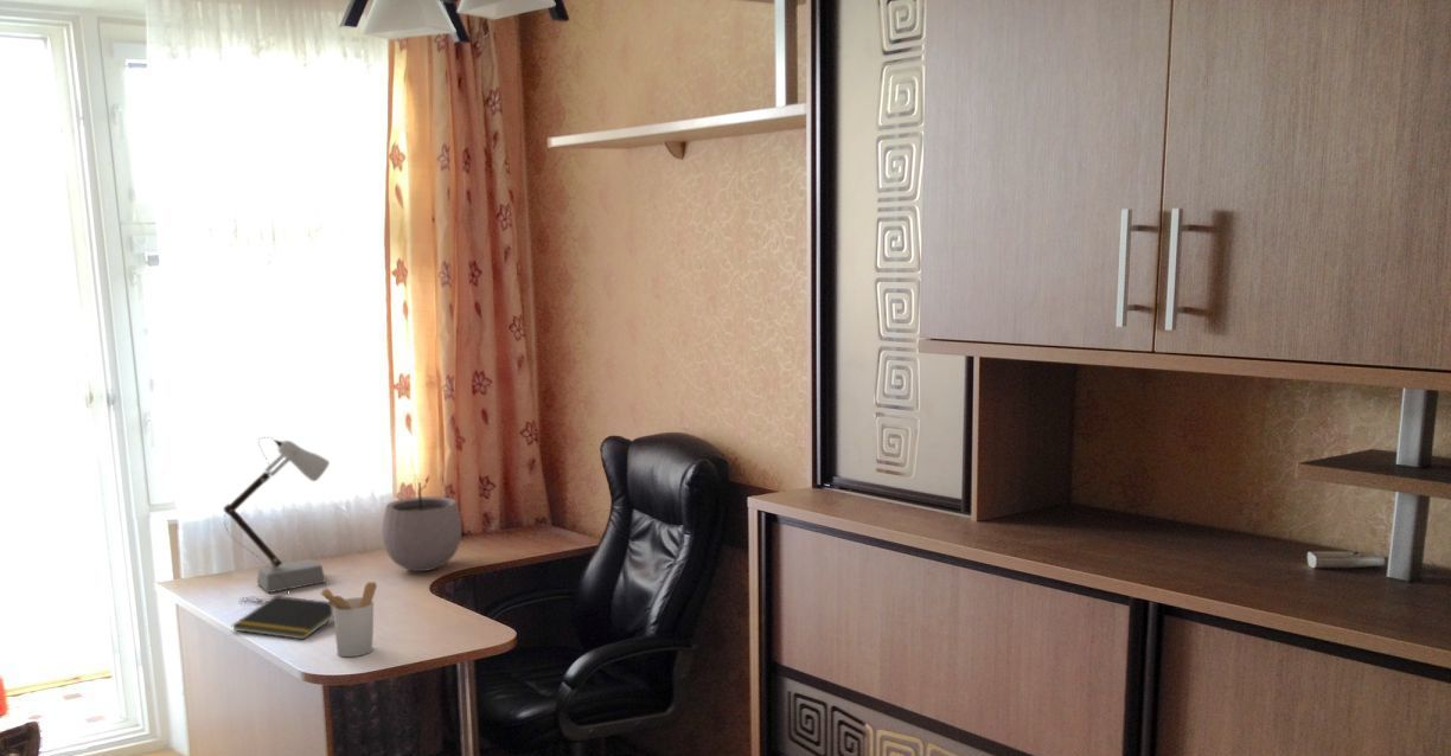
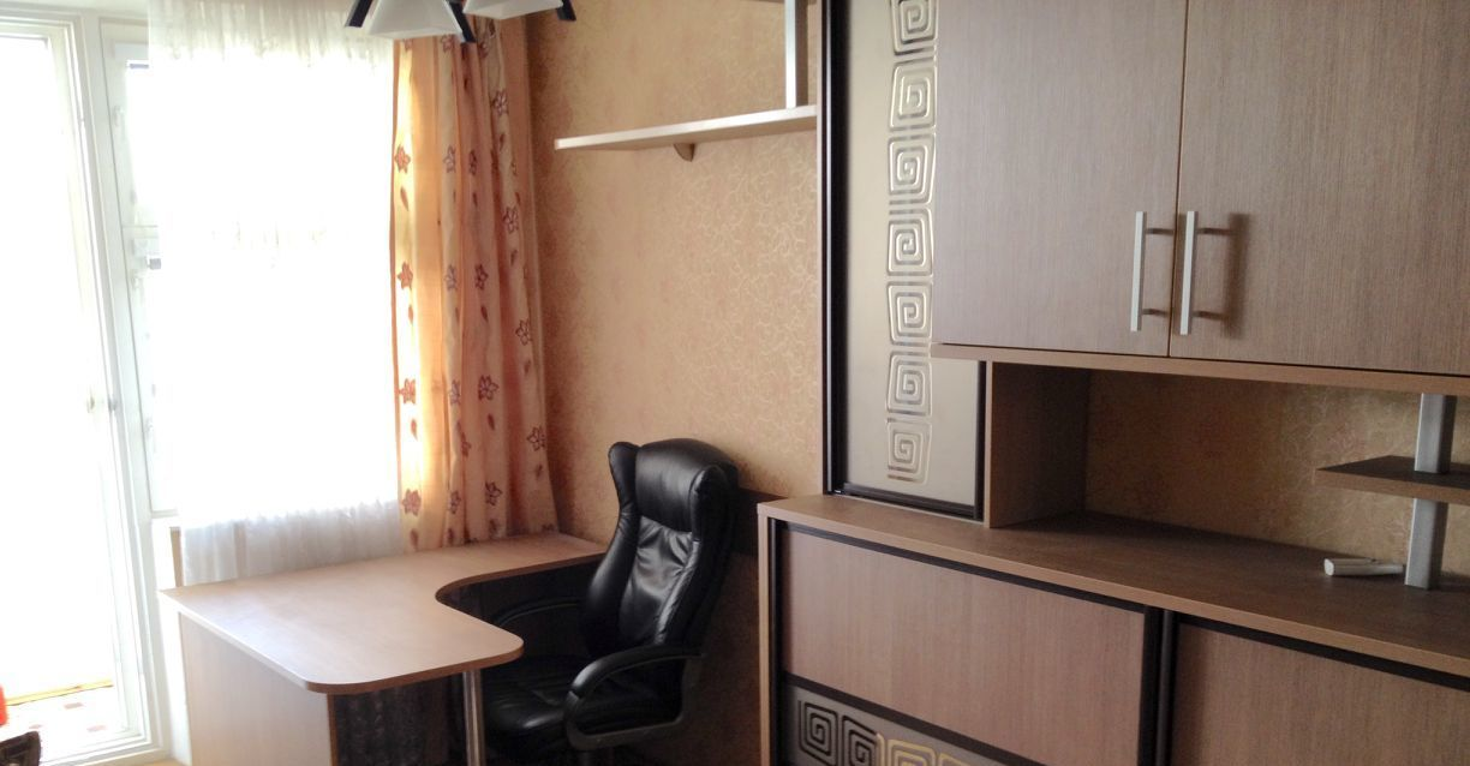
- plant pot [381,474,464,572]
- utensil holder [319,581,378,658]
- desk lamp [222,436,331,604]
- notepad [231,595,333,641]
